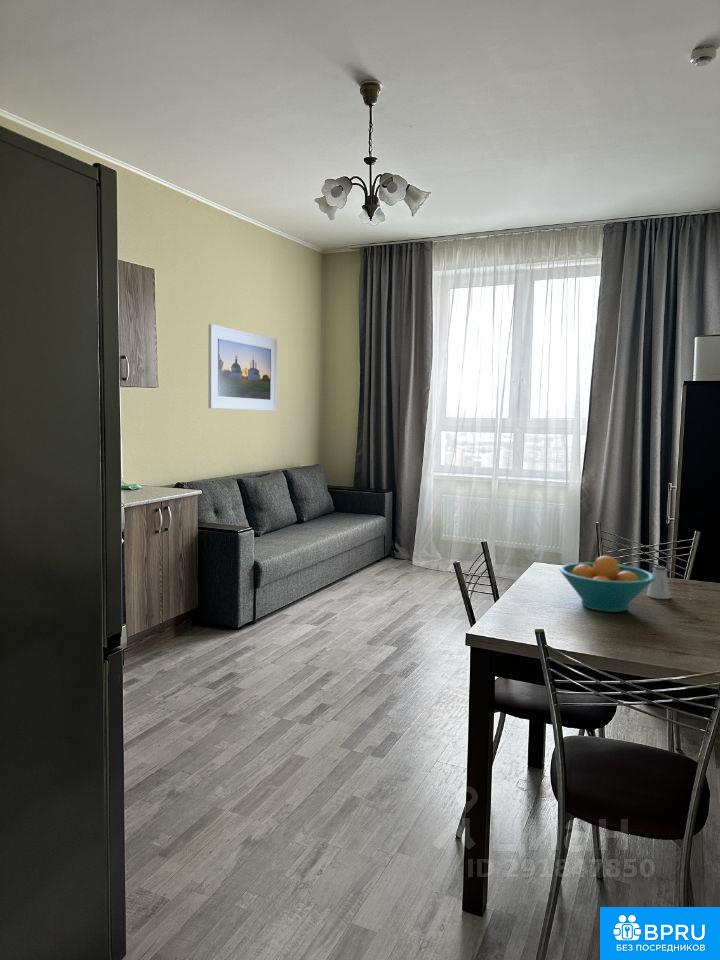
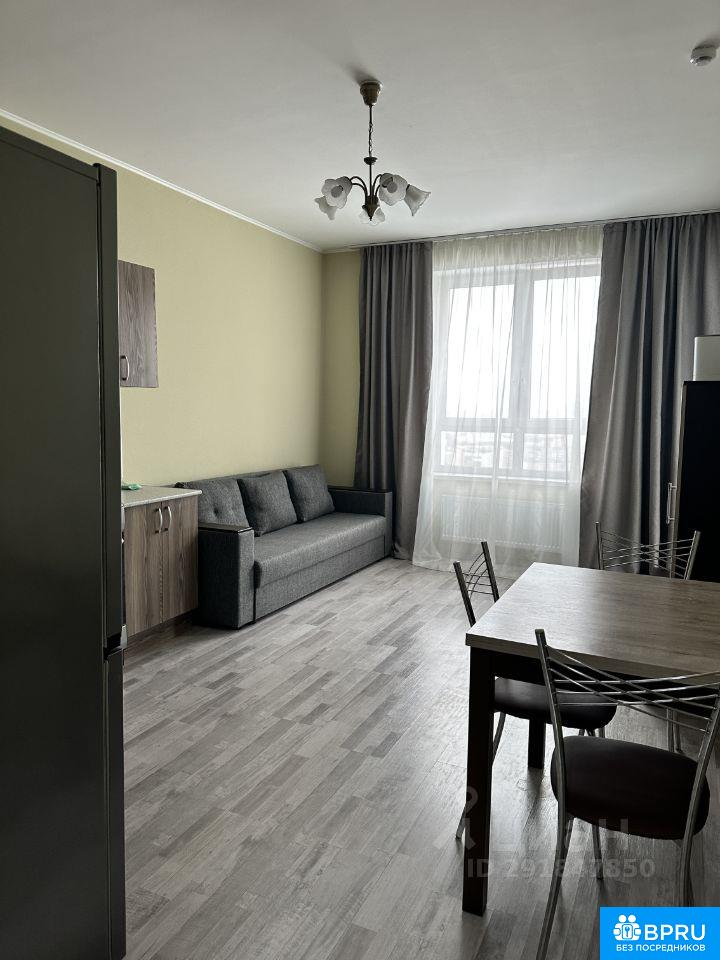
- fruit bowl [559,555,655,613]
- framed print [207,323,278,412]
- saltshaker [646,565,671,600]
